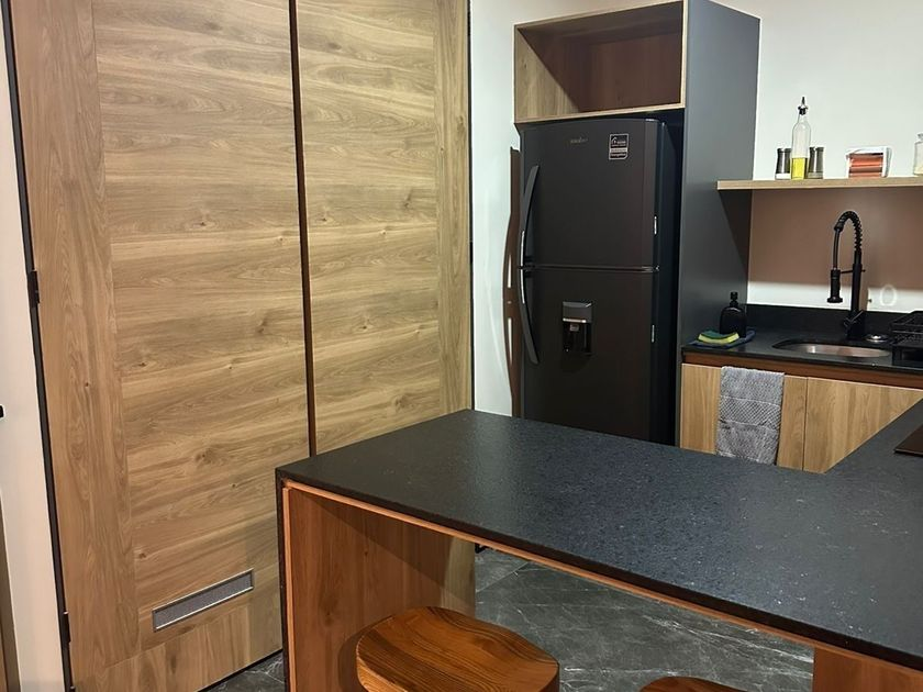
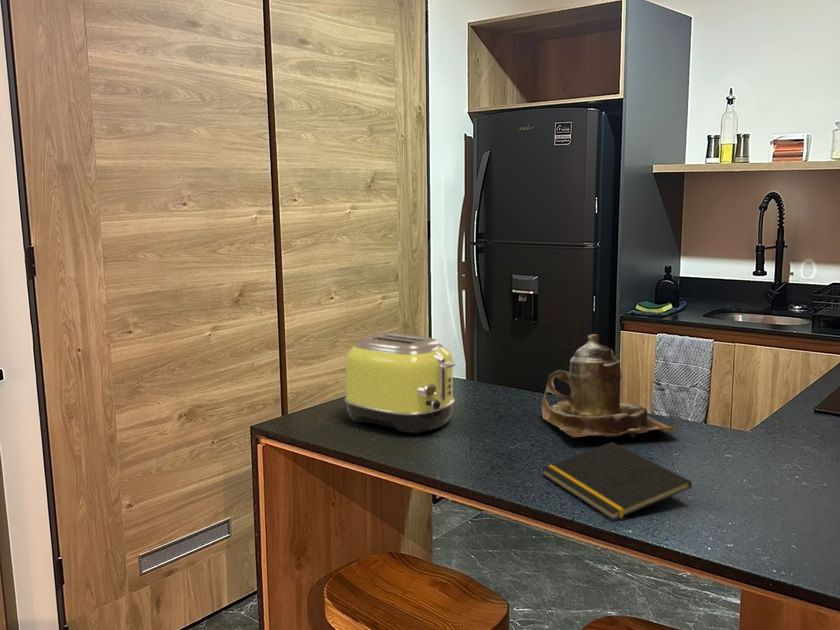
+ teapot [539,333,681,439]
+ notepad [541,441,693,521]
+ toaster [343,332,456,435]
